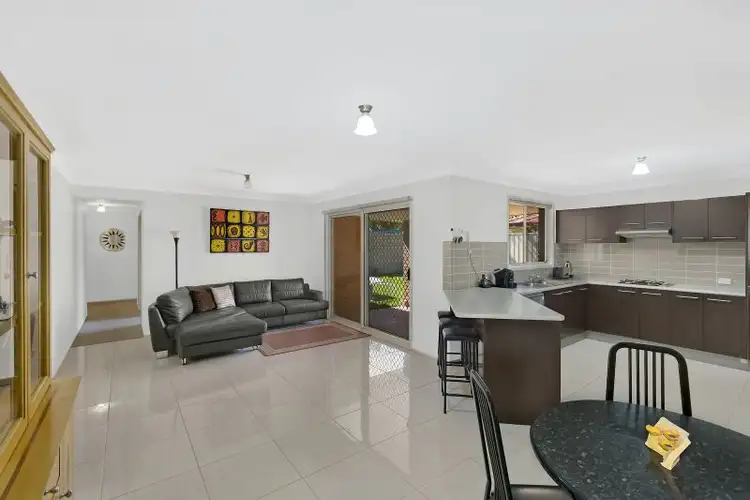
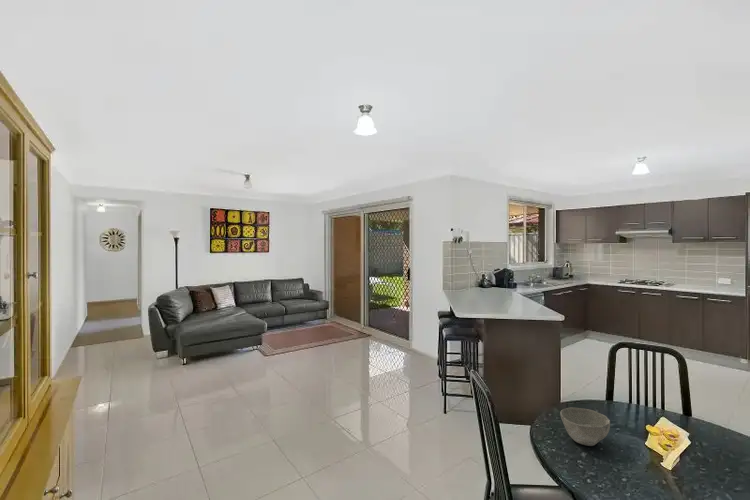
+ bowl [559,406,611,447]
